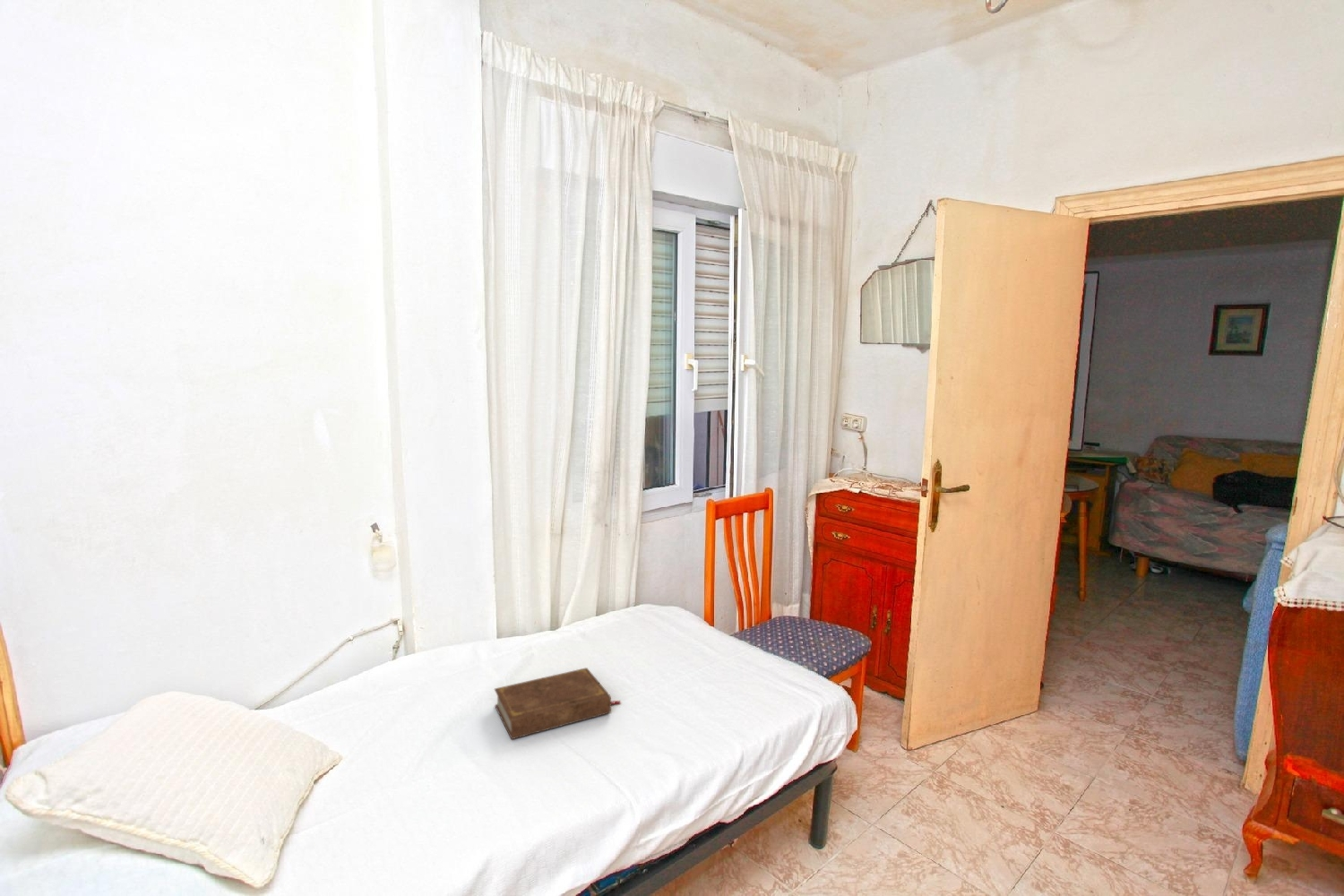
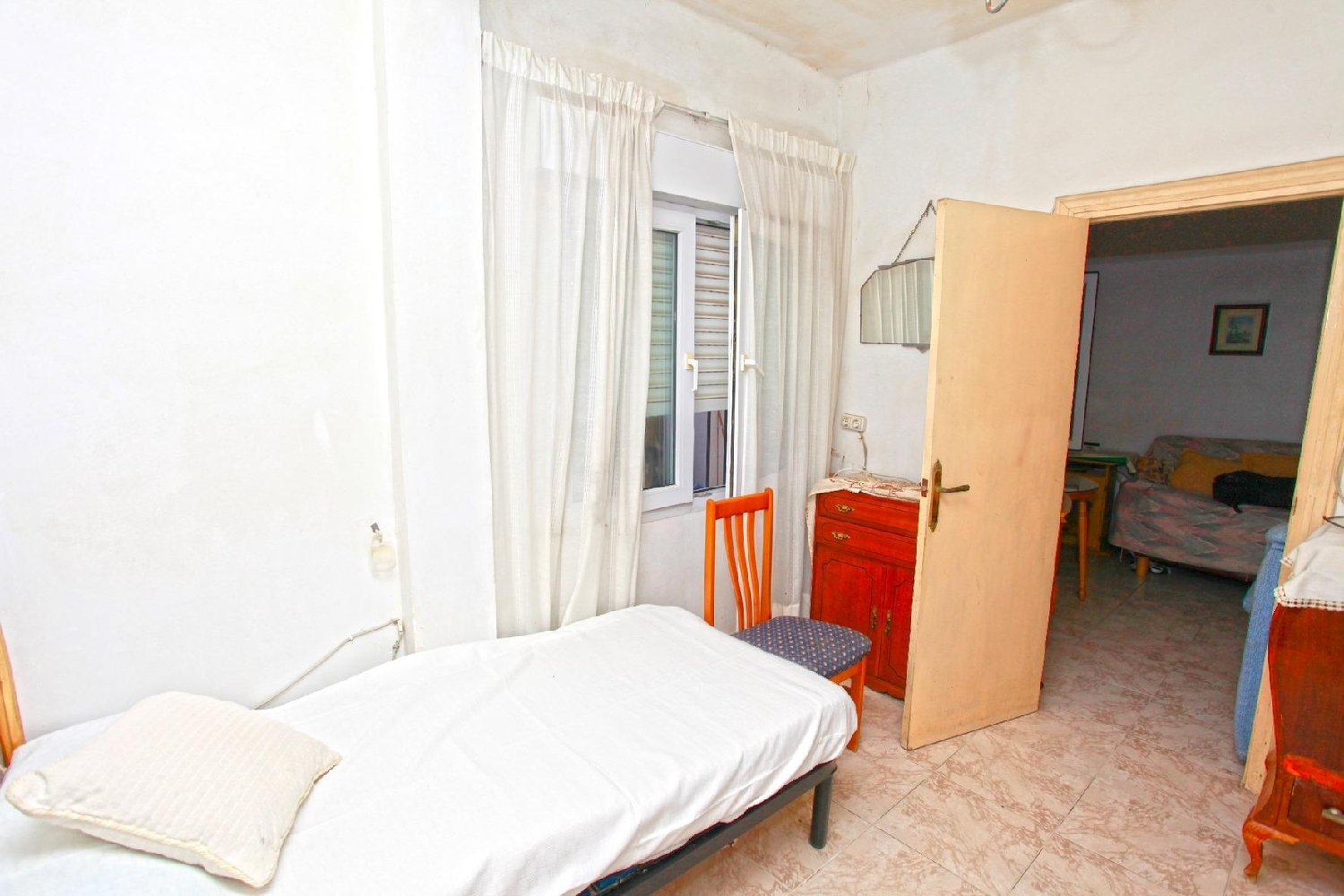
- book [494,667,623,740]
